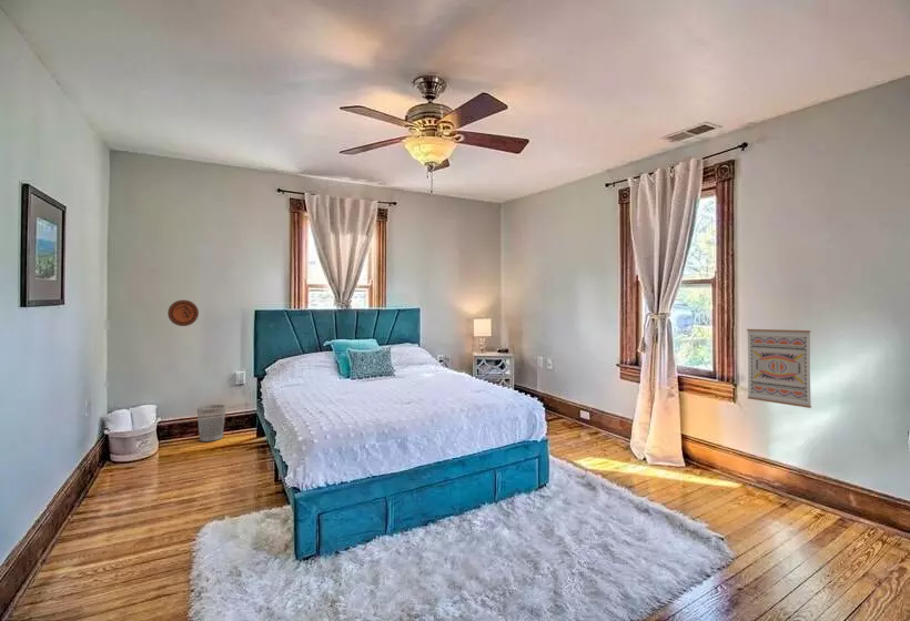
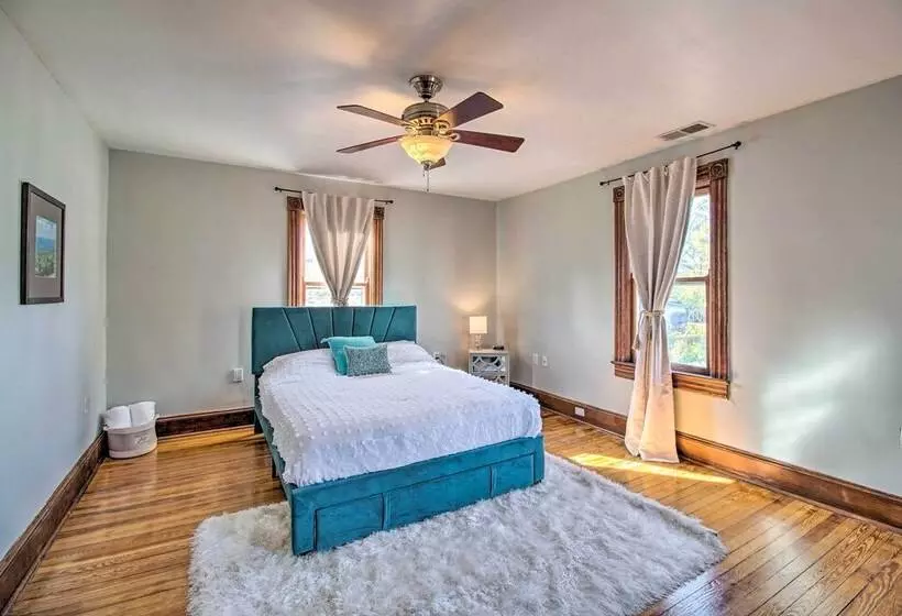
- wall art [746,328,812,409]
- wastebasket [195,404,226,442]
- decorative plate [166,299,200,327]
